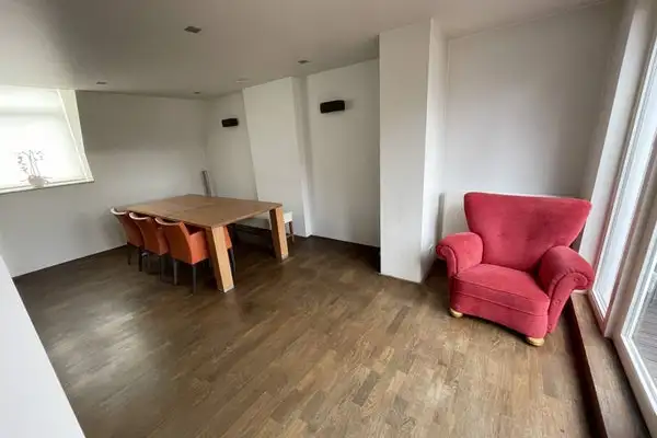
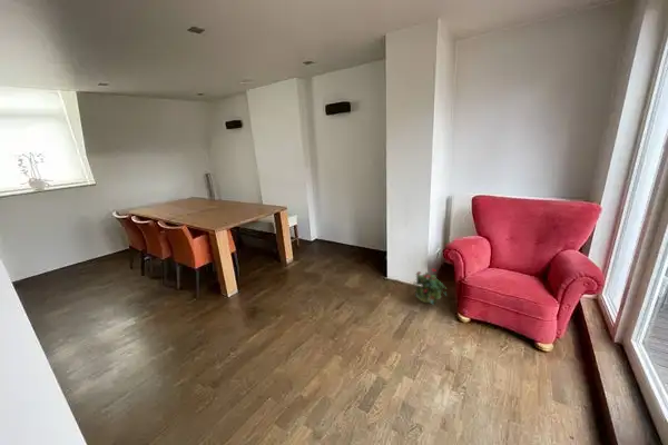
+ potted plant [410,267,448,306]
